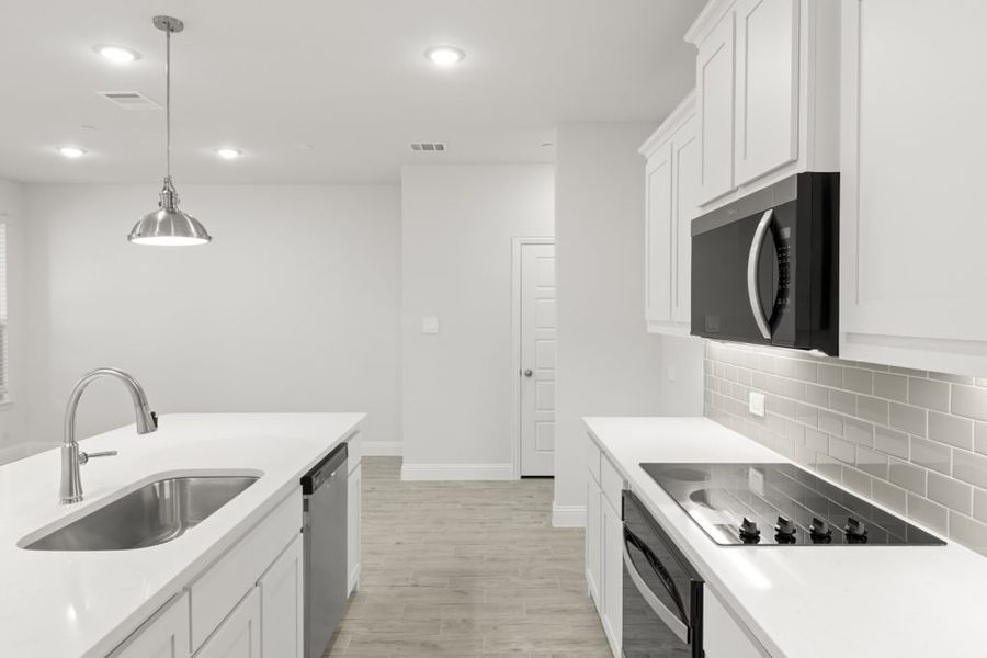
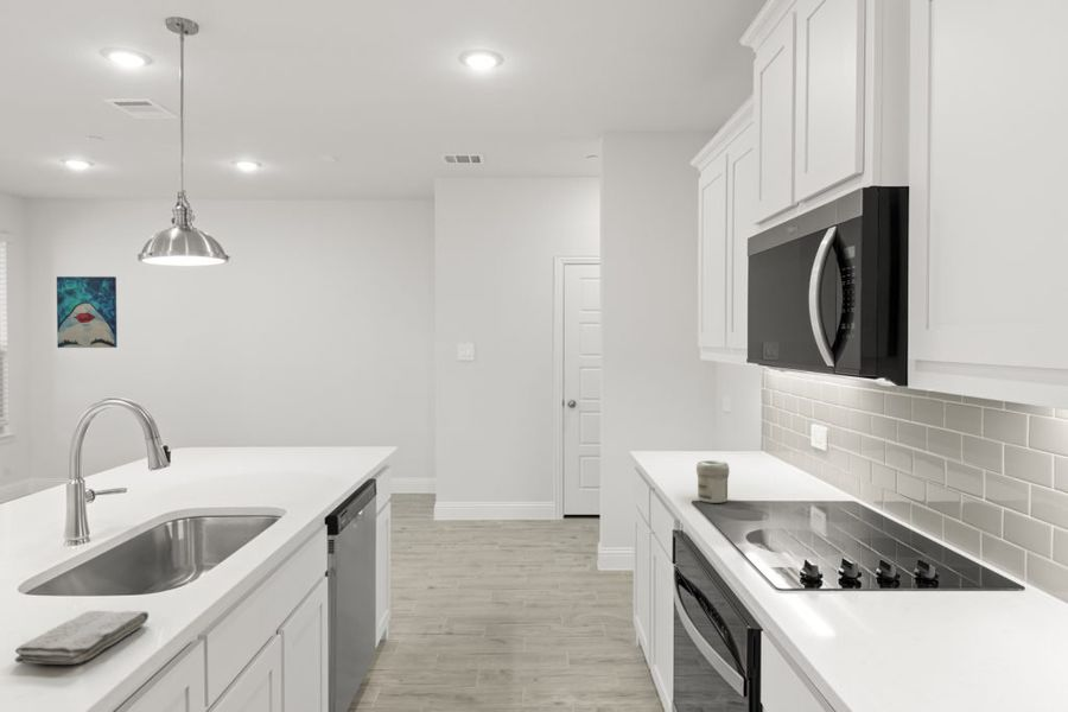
+ washcloth [14,610,150,666]
+ jar [695,459,730,504]
+ wall art [56,275,119,349]
